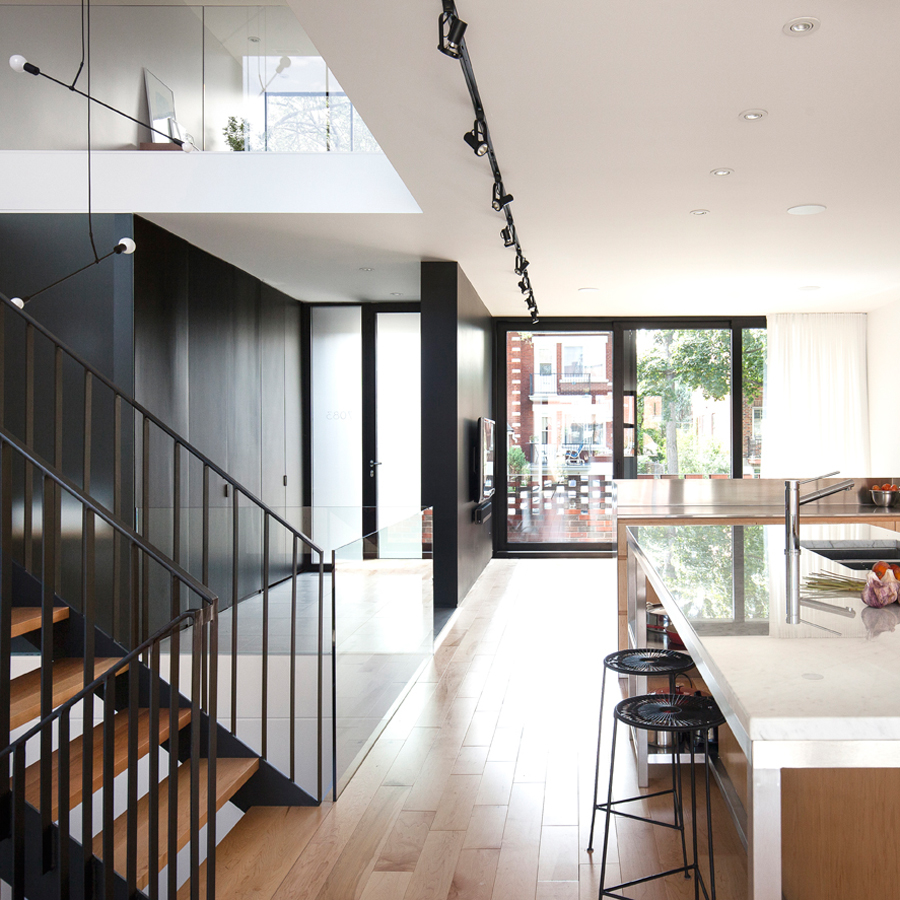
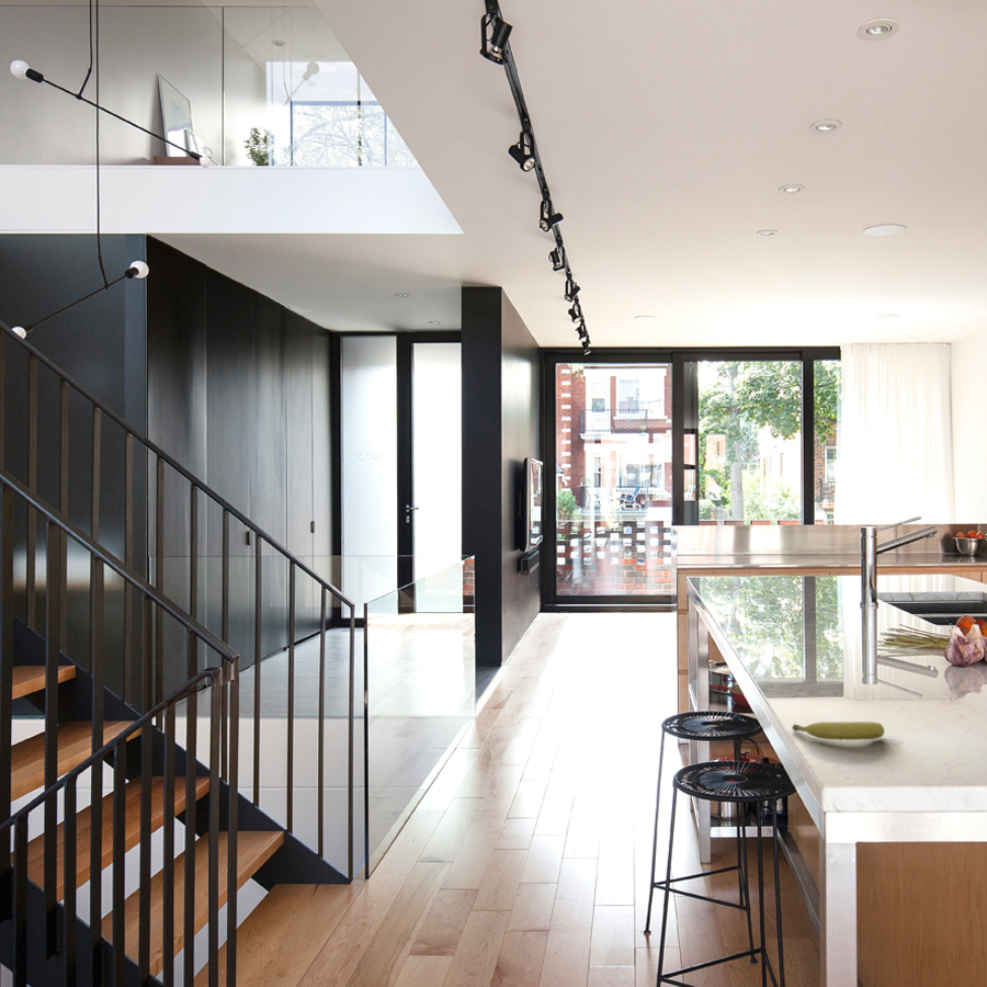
+ fruit [791,721,886,741]
